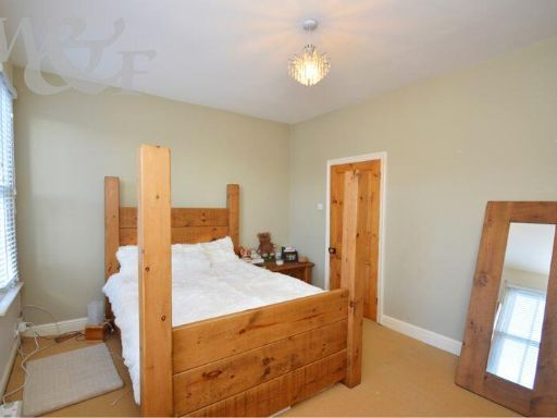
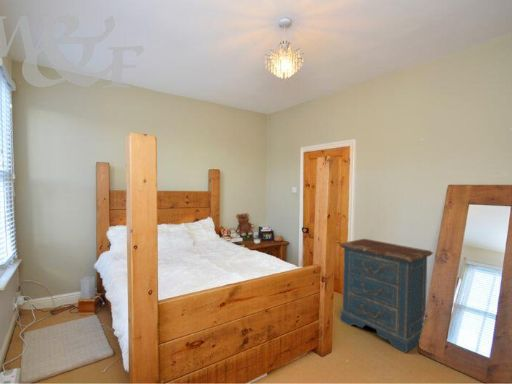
+ dresser [338,238,434,354]
